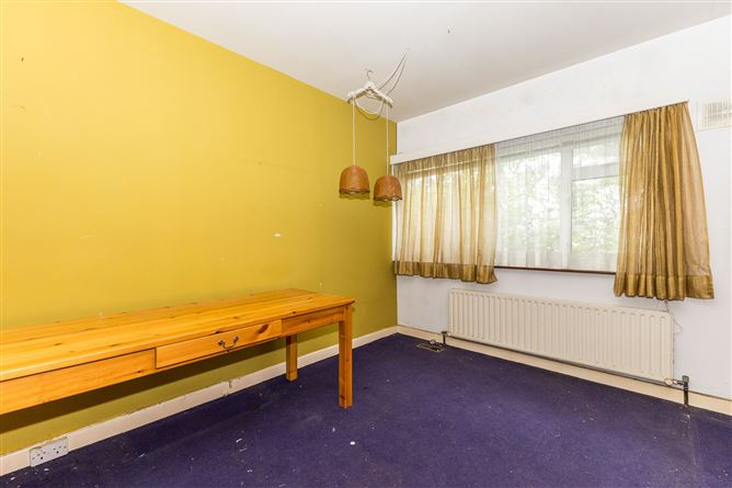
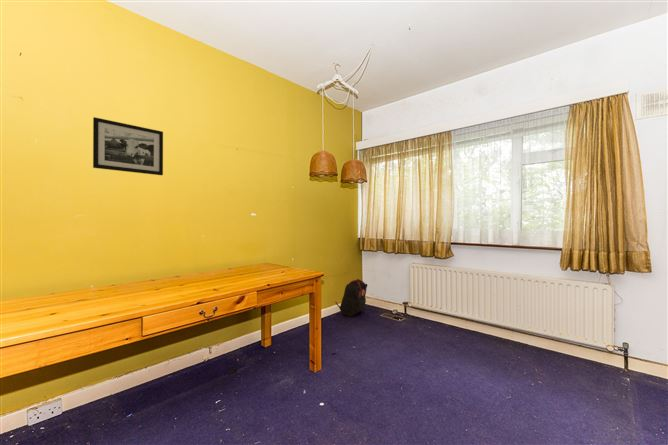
+ picture frame [92,116,164,176]
+ backpack [334,278,368,317]
